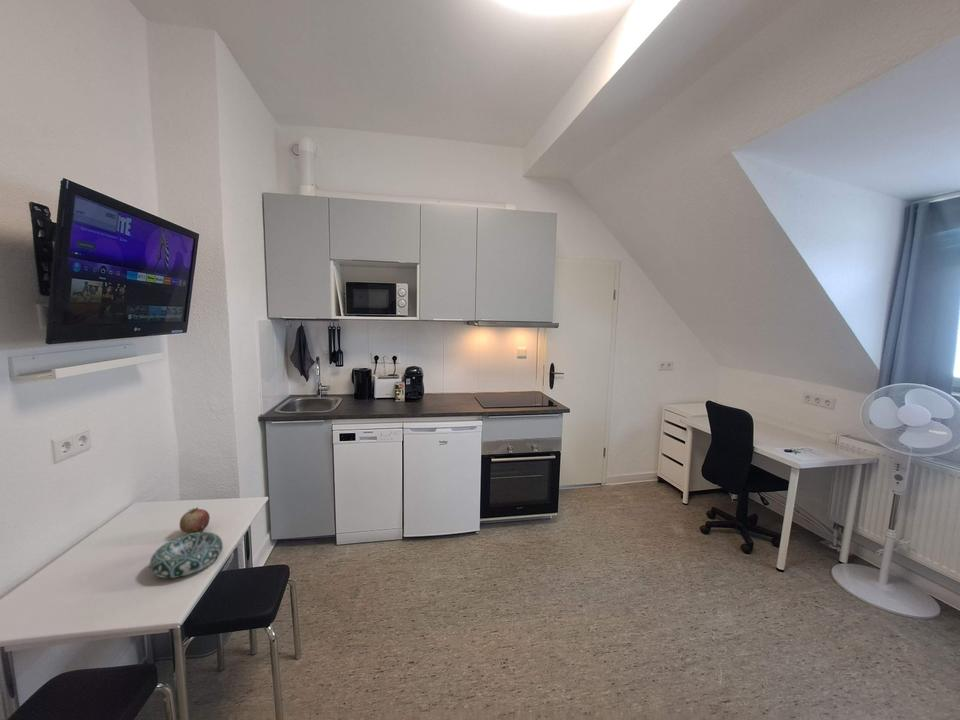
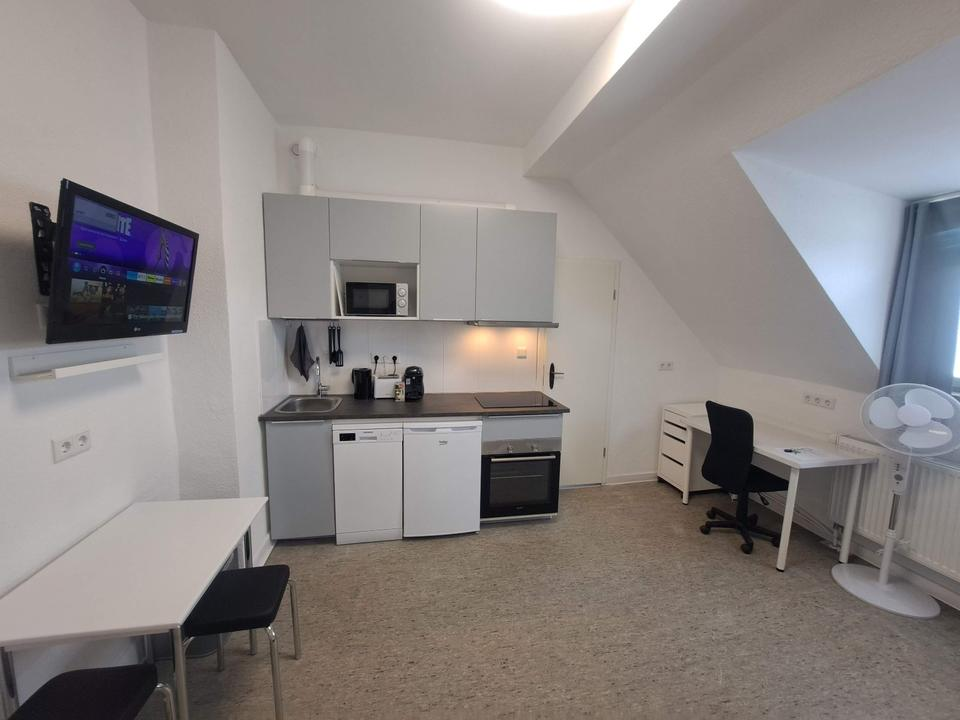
- fruit [179,506,211,535]
- decorative bowl [148,531,224,579]
